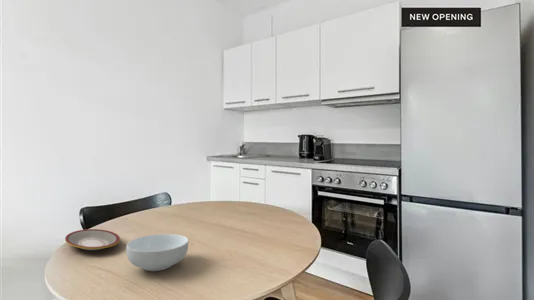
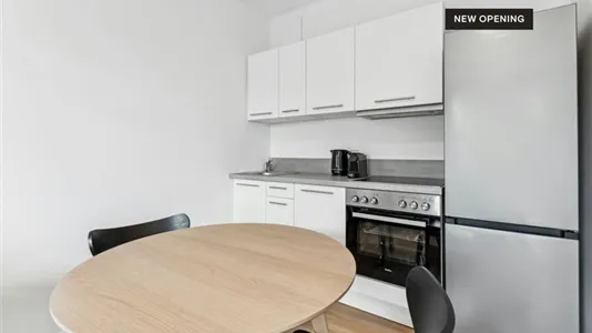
- cereal bowl [125,233,189,272]
- plate [64,228,121,251]
